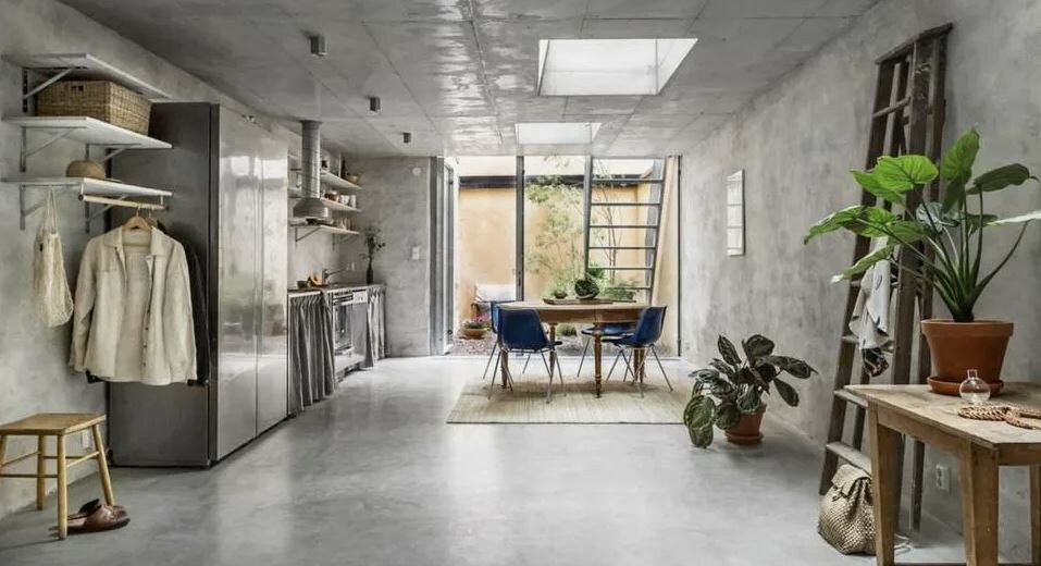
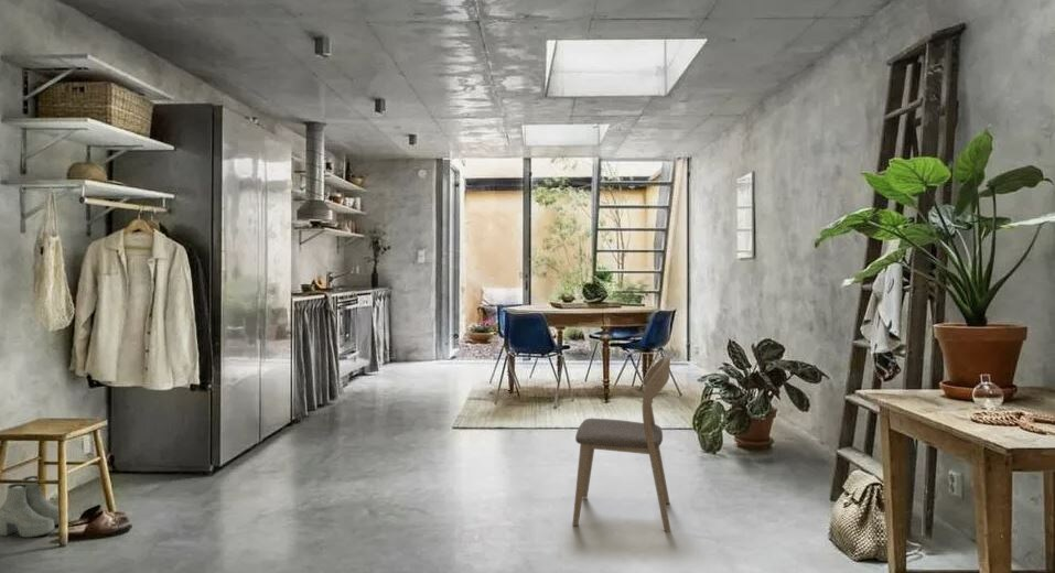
+ boots [0,475,72,539]
+ chair [571,355,671,533]
